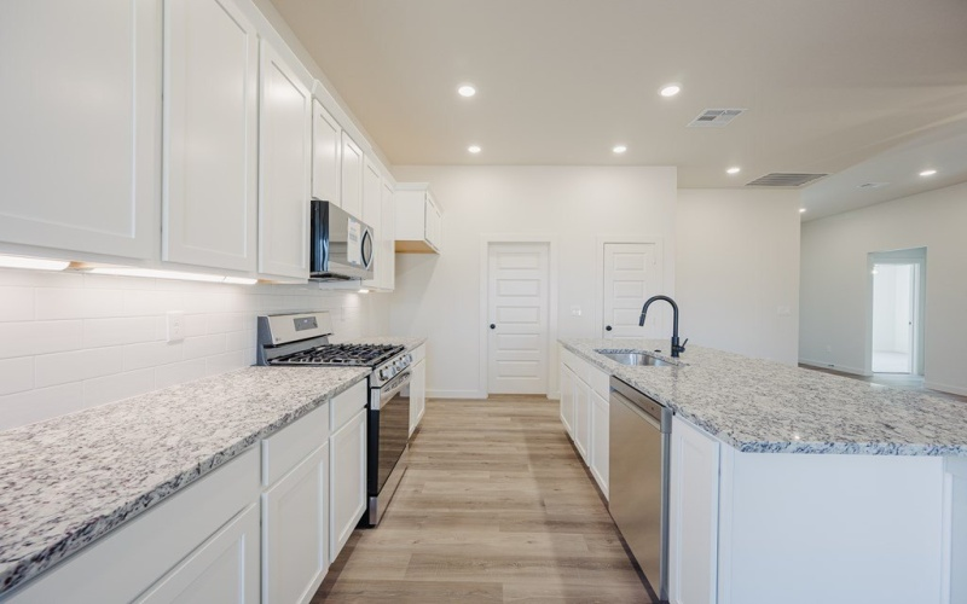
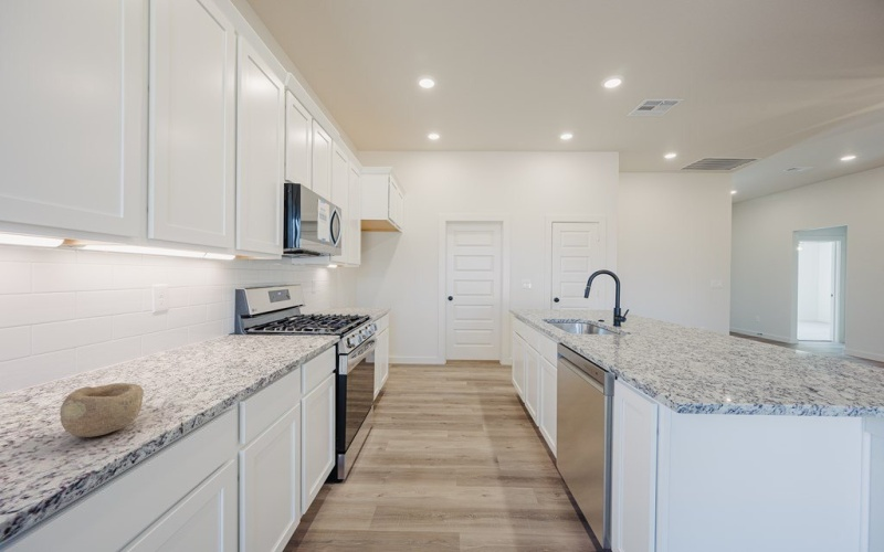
+ bowl [59,382,145,438]
